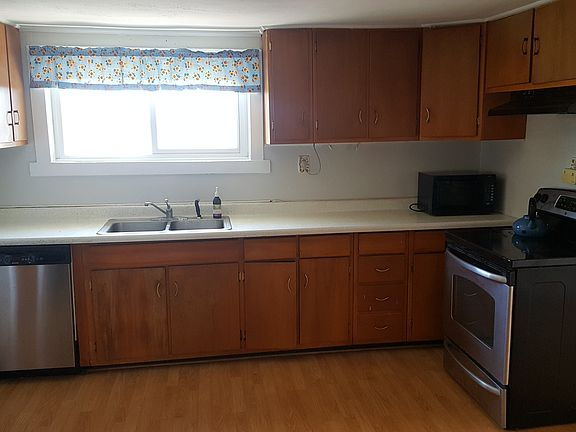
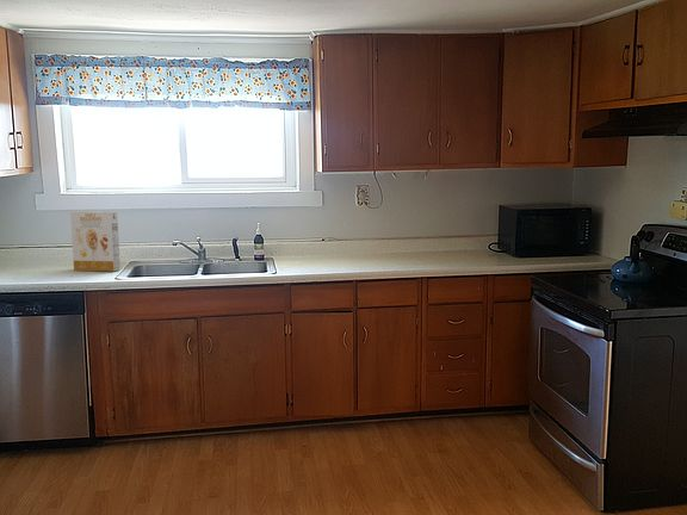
+ cereal box [69,211,122,272]
